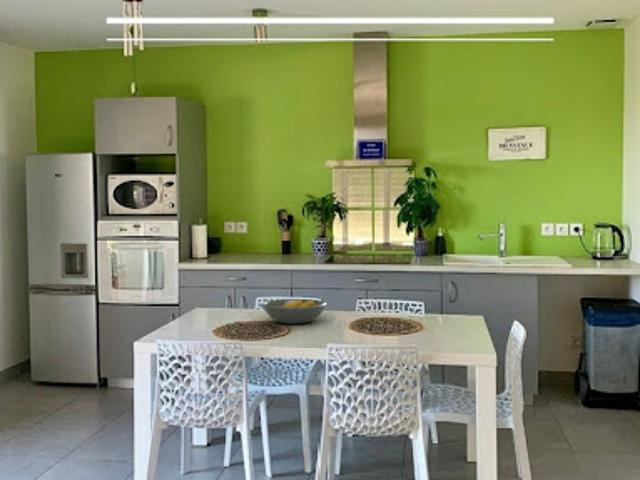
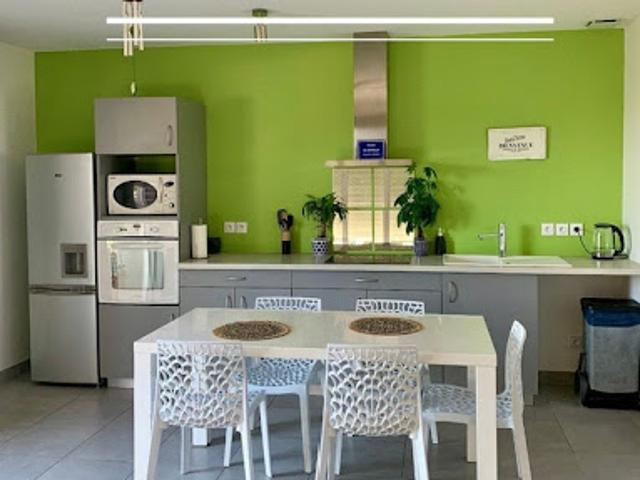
- fruit bowl [261,298,328,325]
